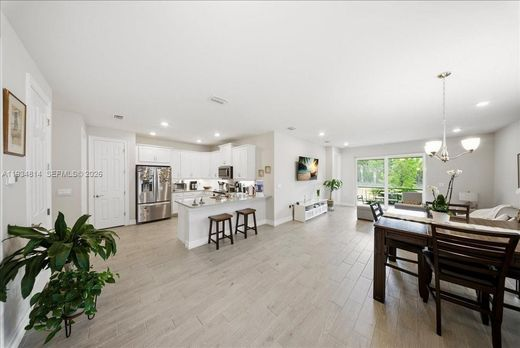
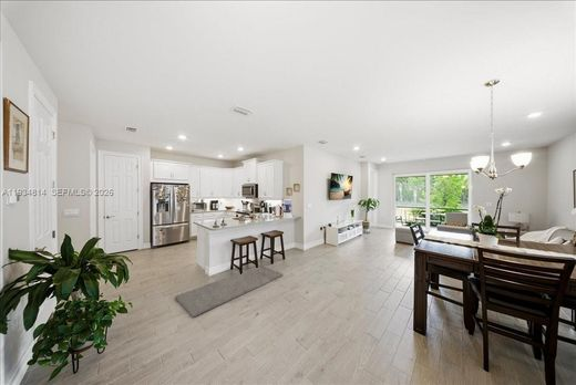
+ rug [174,264,284,318]
